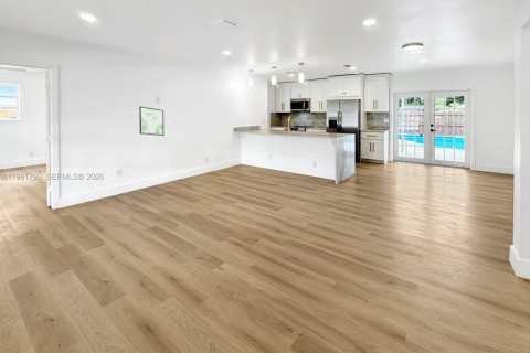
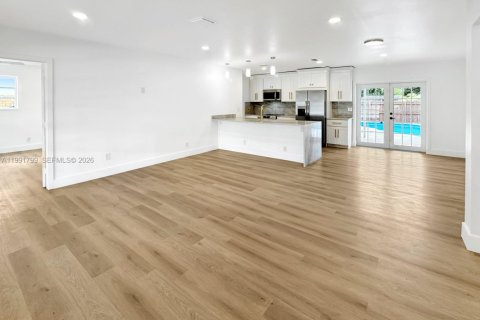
- wall art [138,105,165,137]
